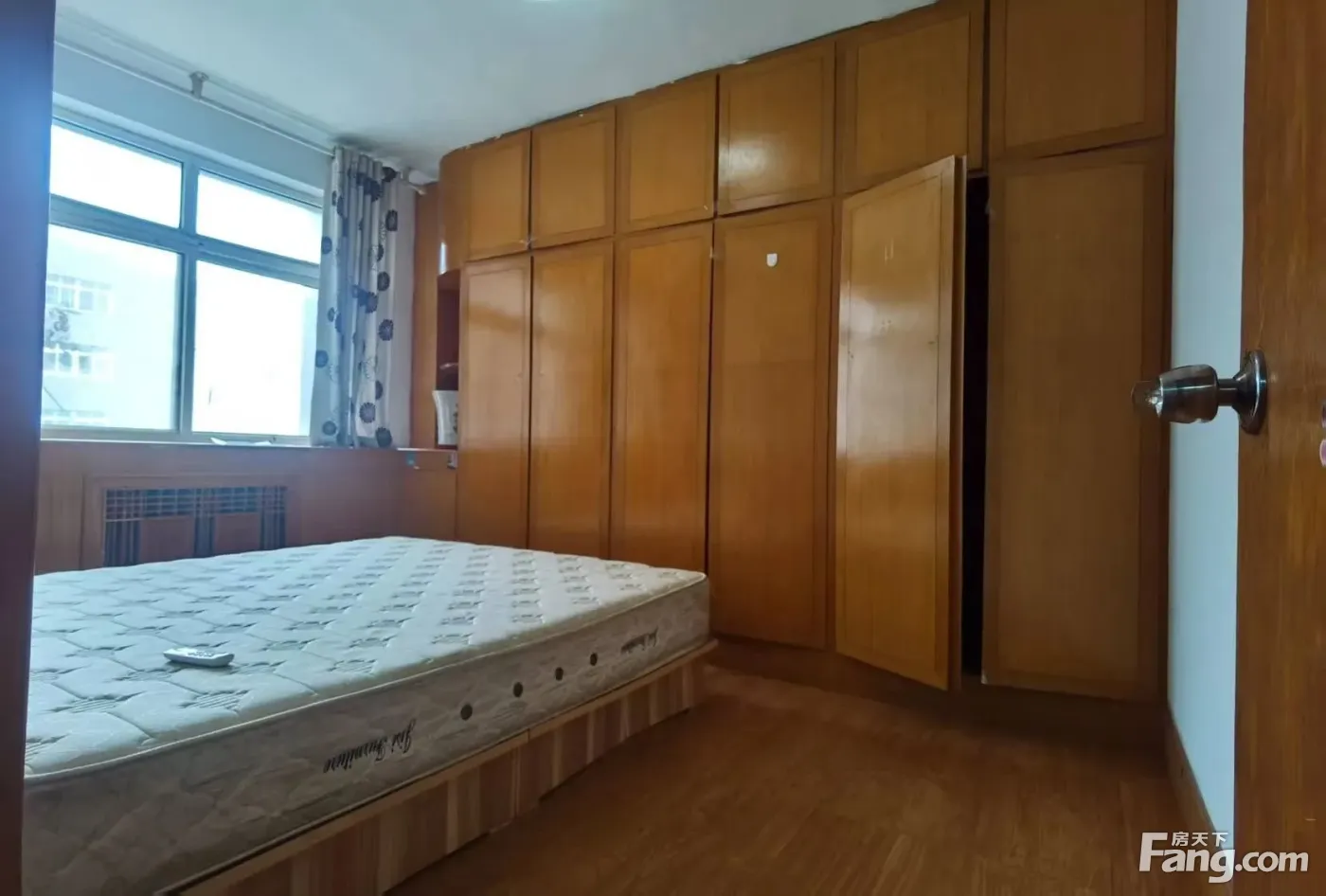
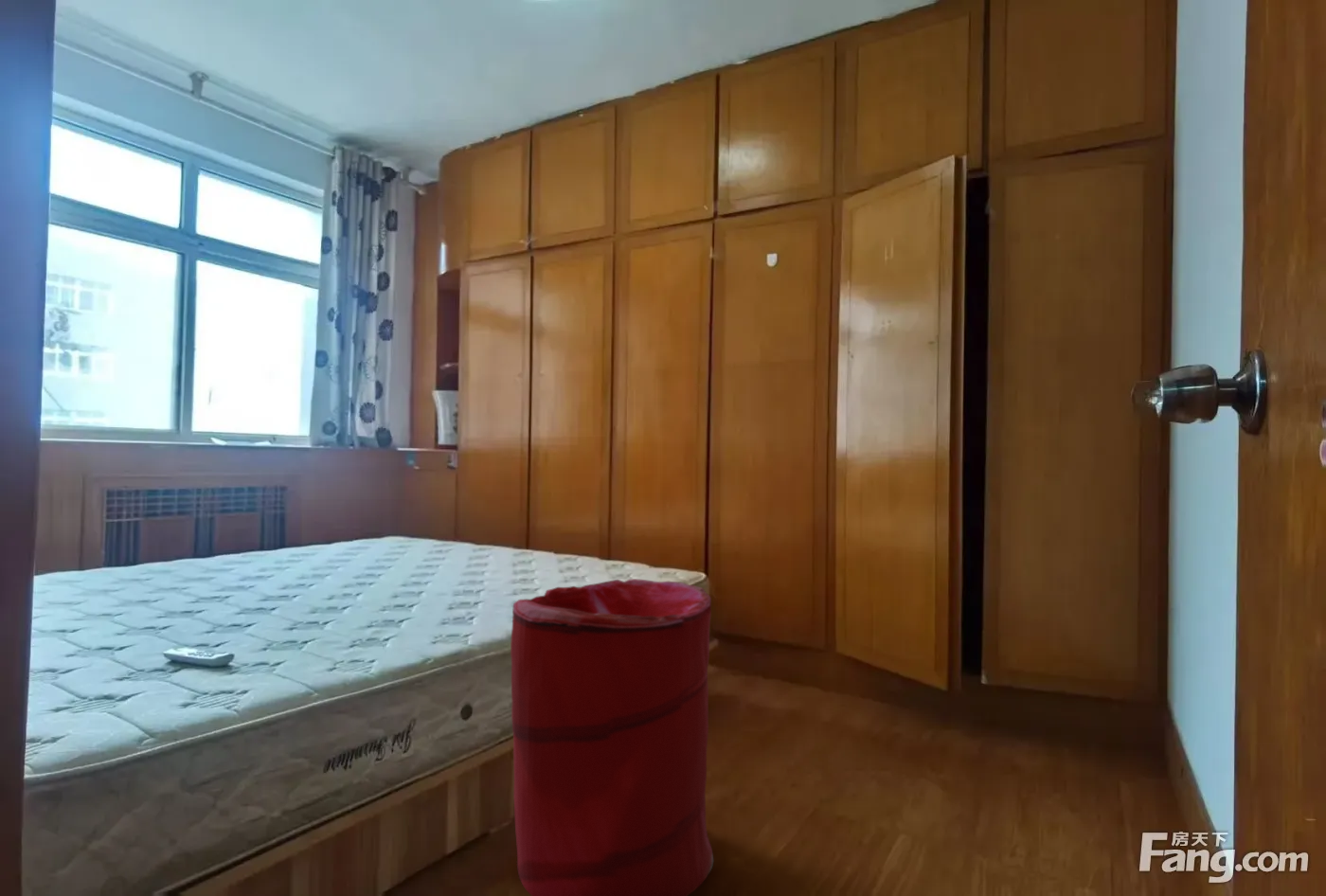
+ laundry hamper [510,578,714,896]
